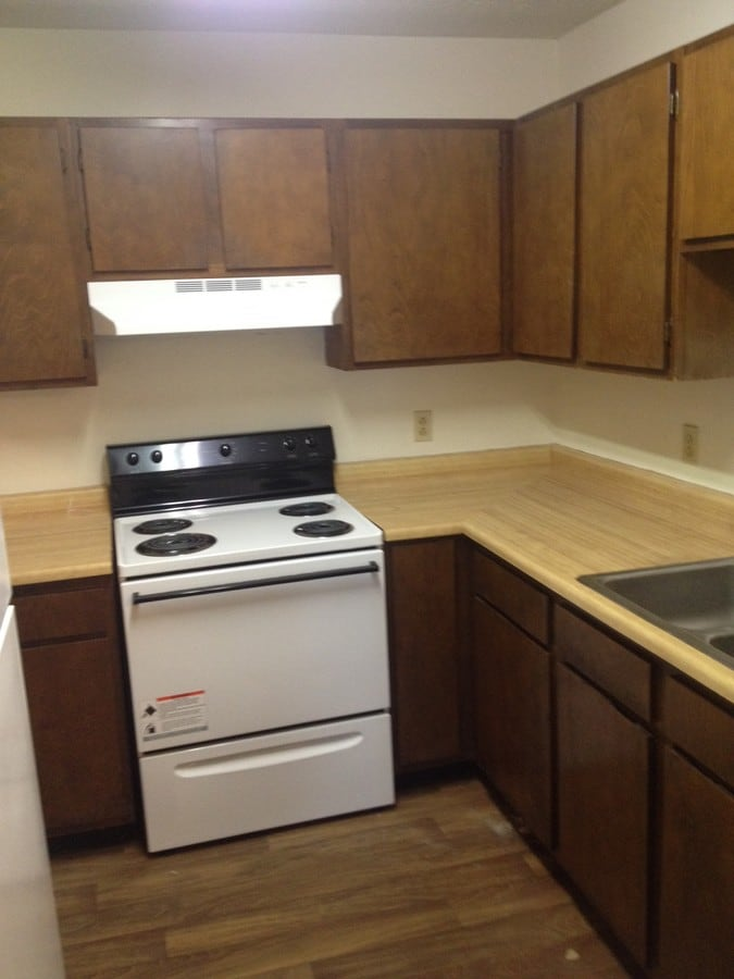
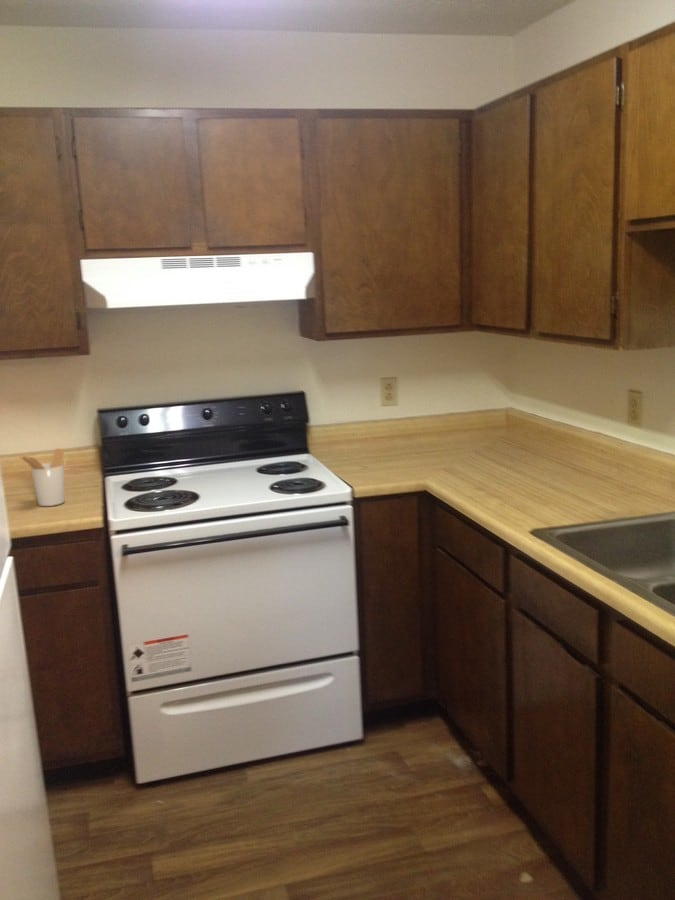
+ utensil holder [18,447,66,507]
